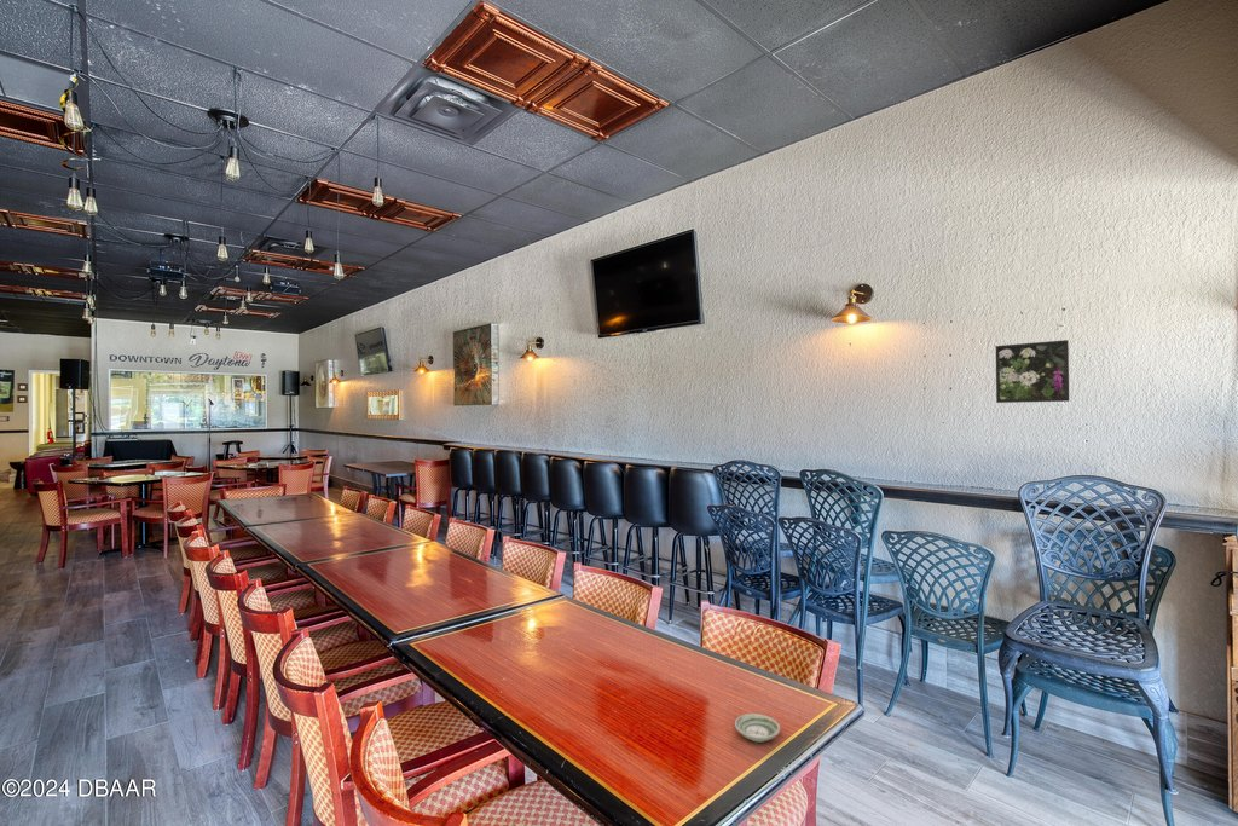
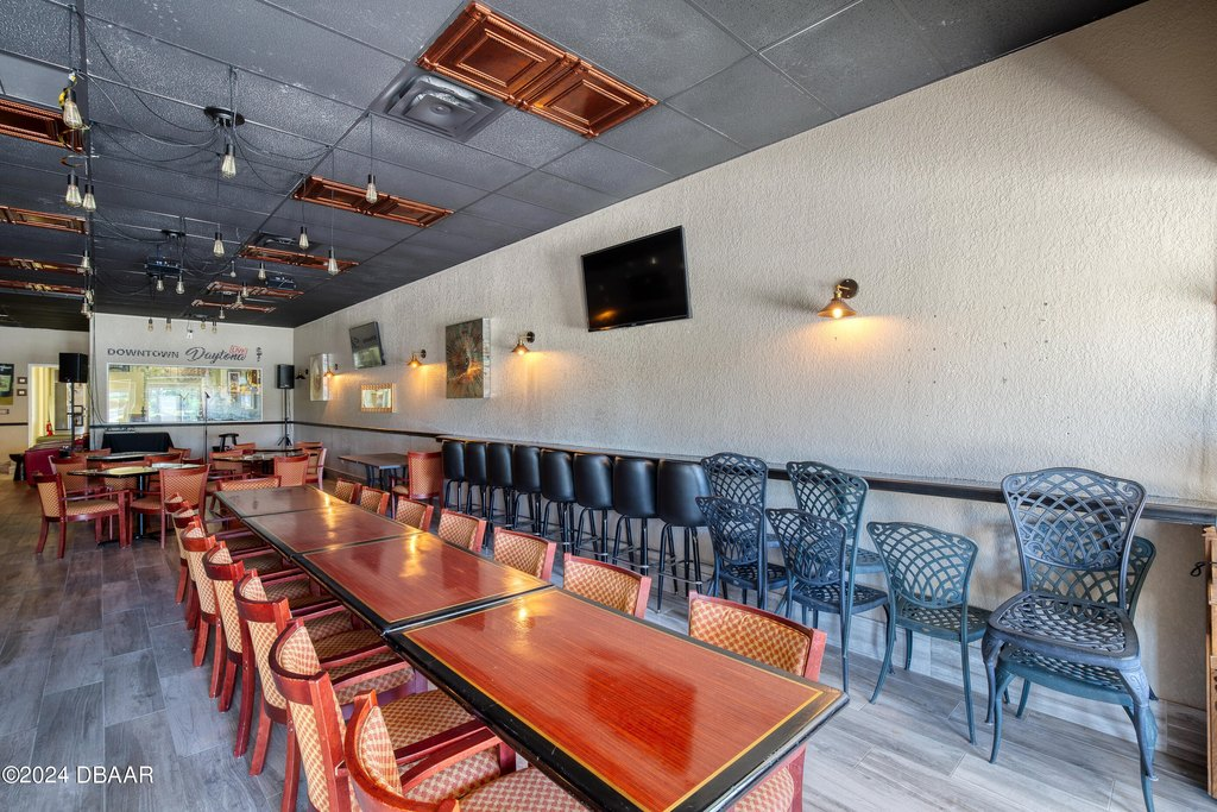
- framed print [995,339,1070,404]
- saucer [734,712,781,744]
